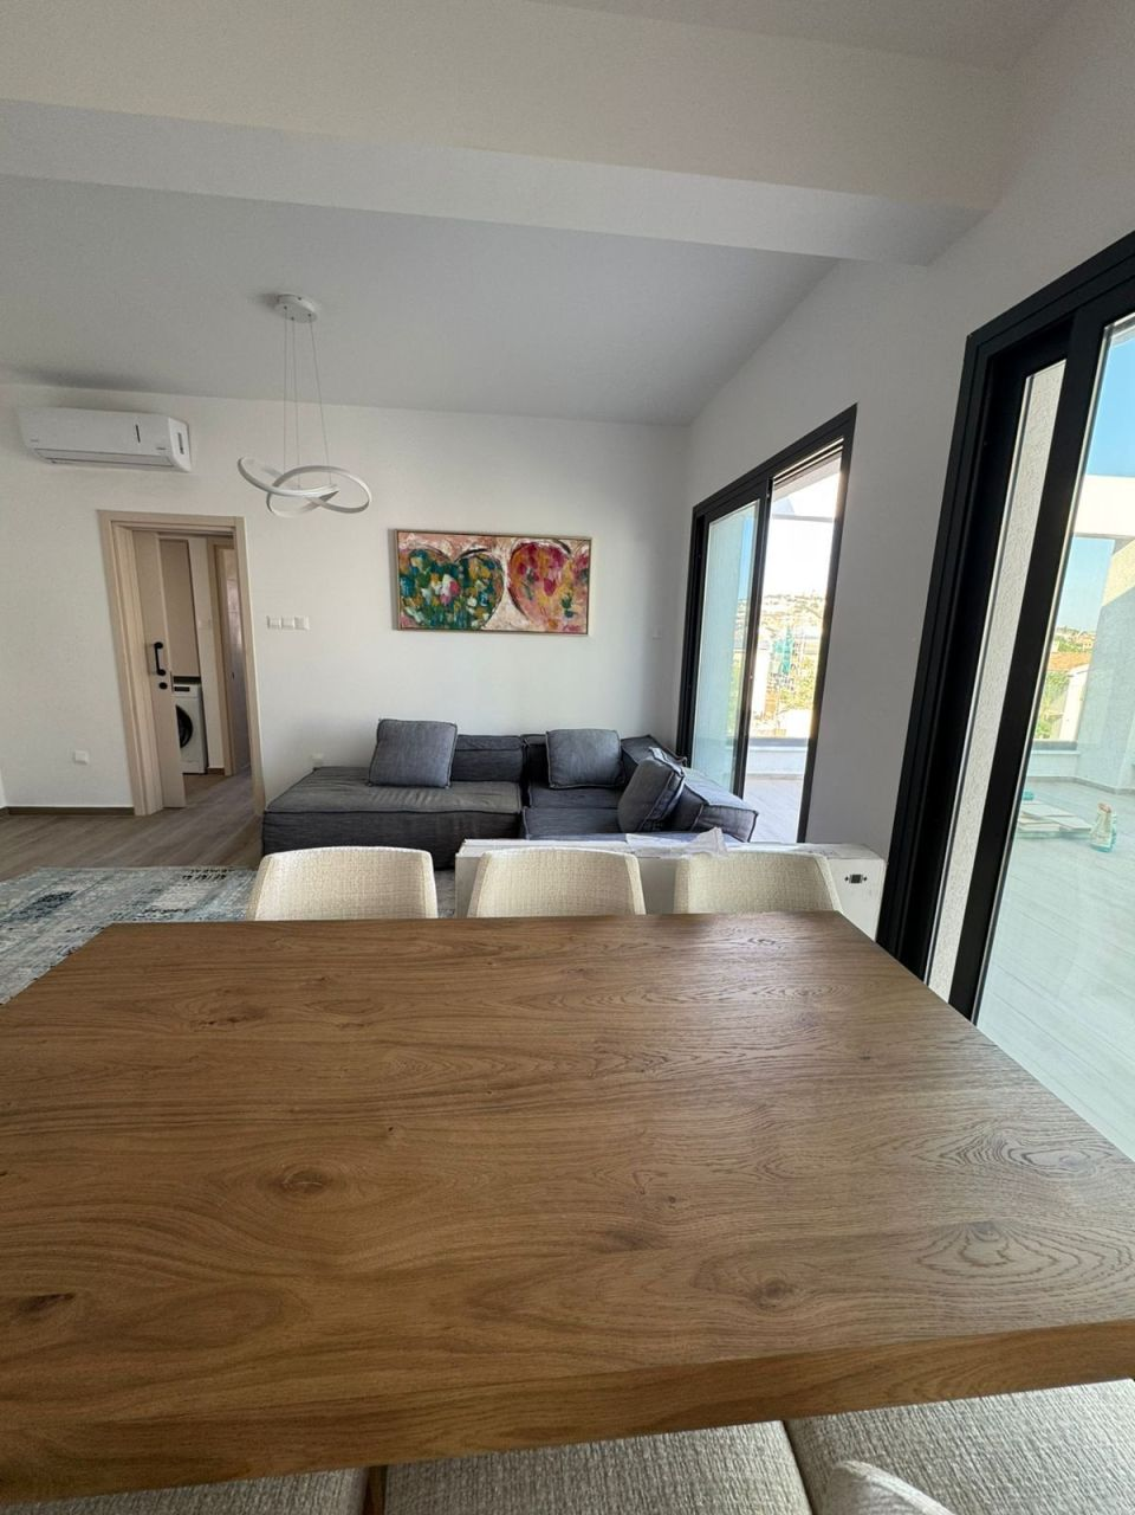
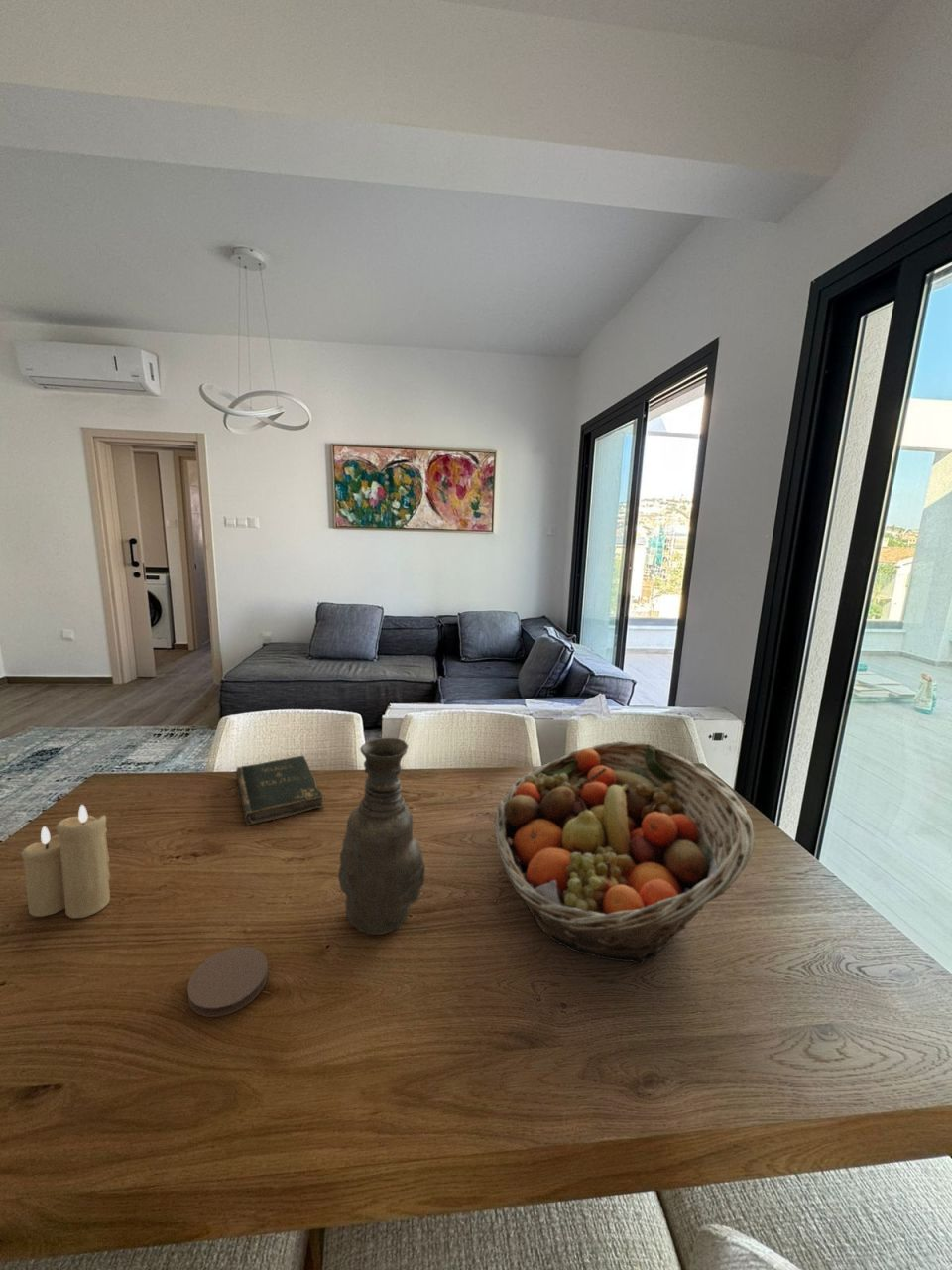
+ bible [235,754,325,826]
+ vase [337,737,426,936]
+ fruit basket [493,740,755,966]
+ candle [20,804,111,919]
+ coaster [186,946,269,1018]
